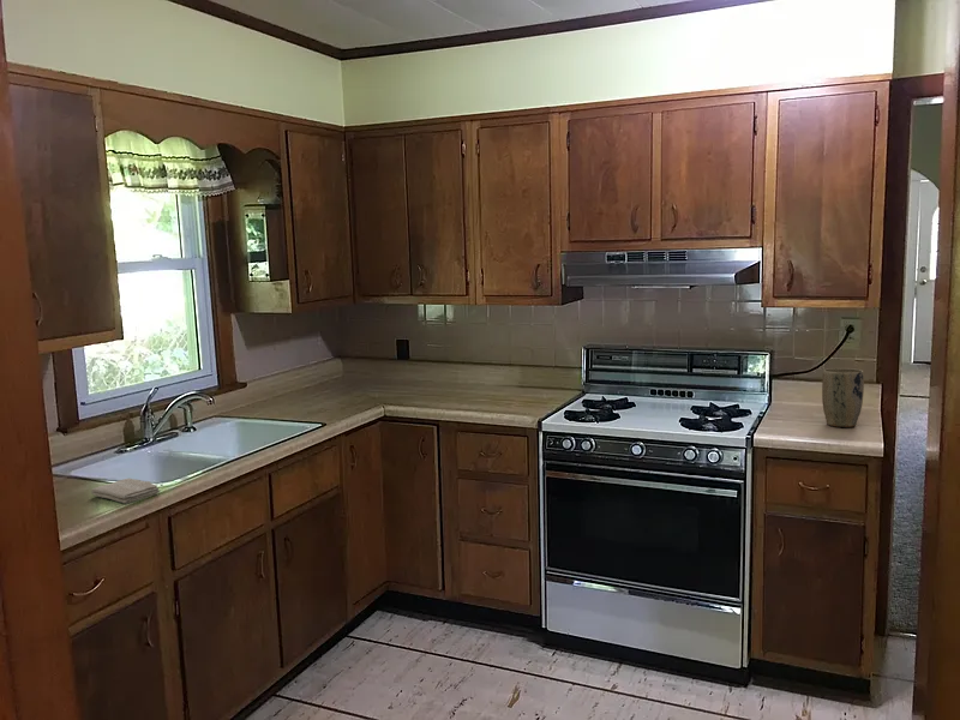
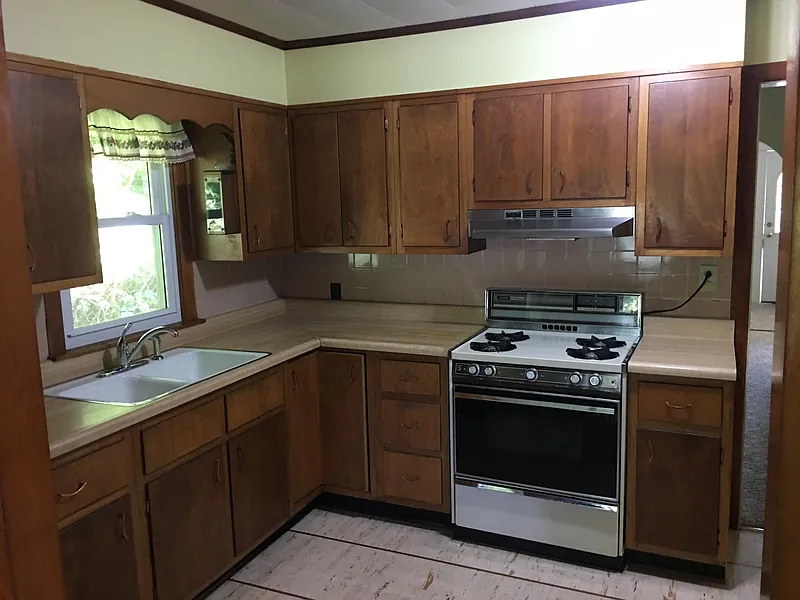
- plant pot [821,367,865,428]
- washcloth [90,478,161,505]
